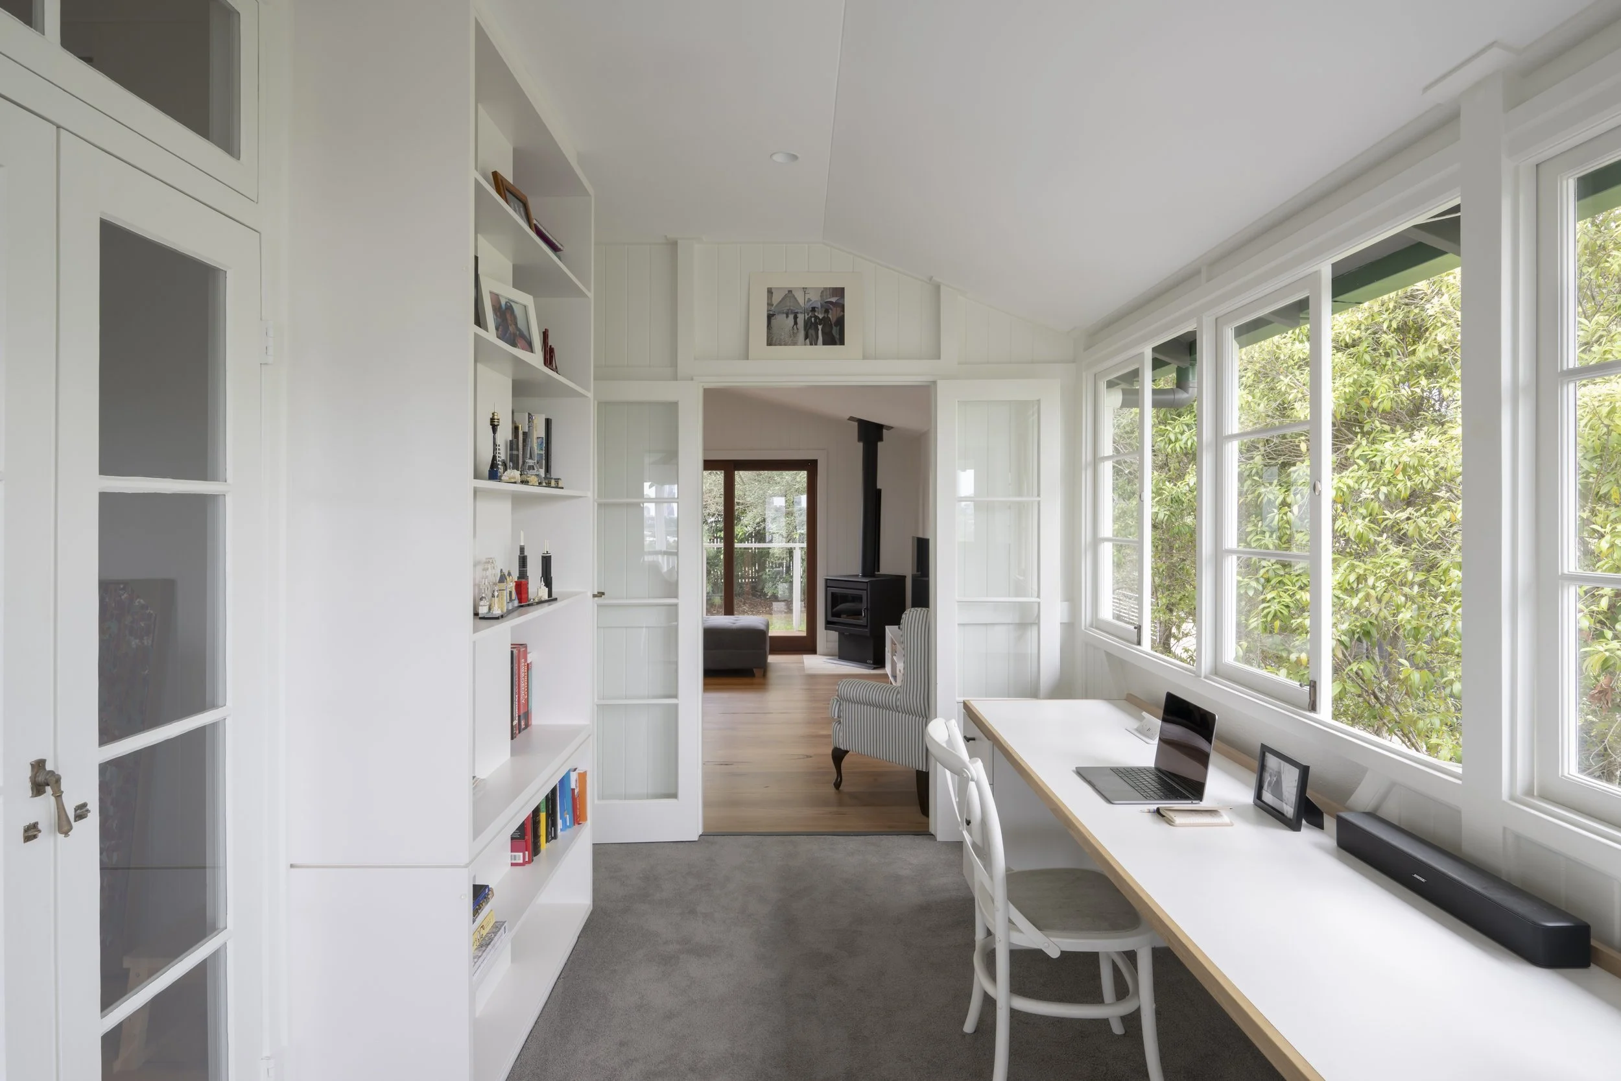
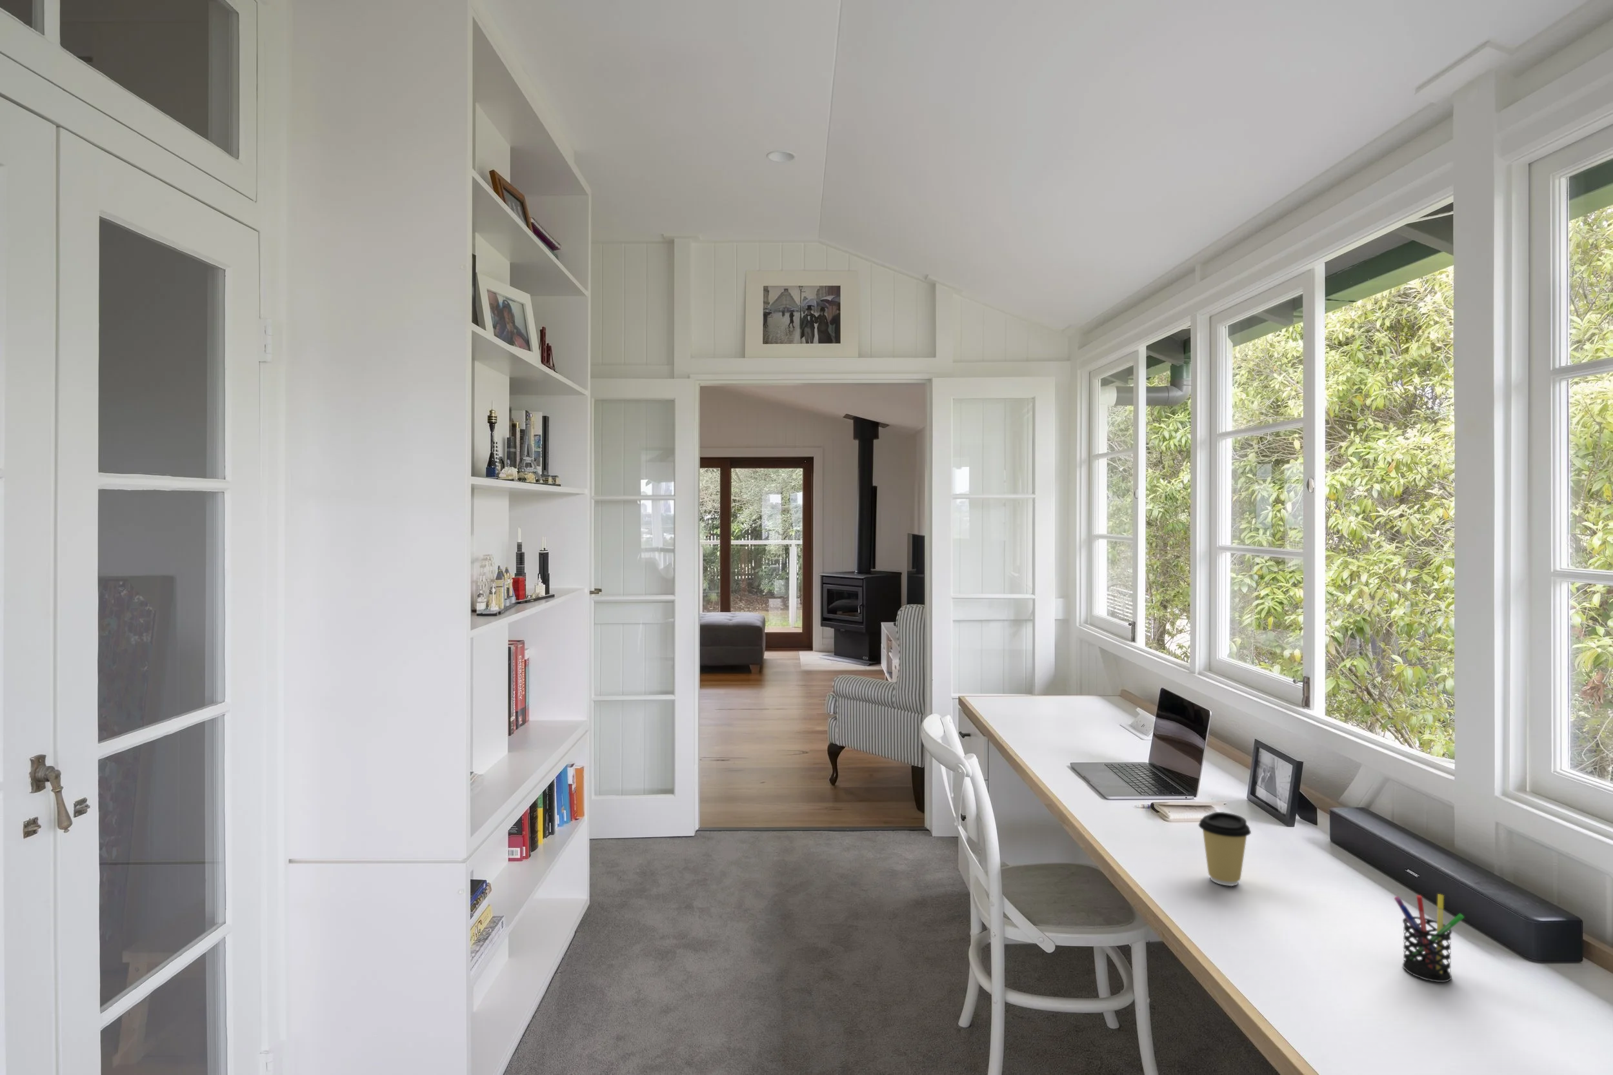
+ pen holder [1393,893,1465,983]
+ coffee cup [1198,811,1252,887]
